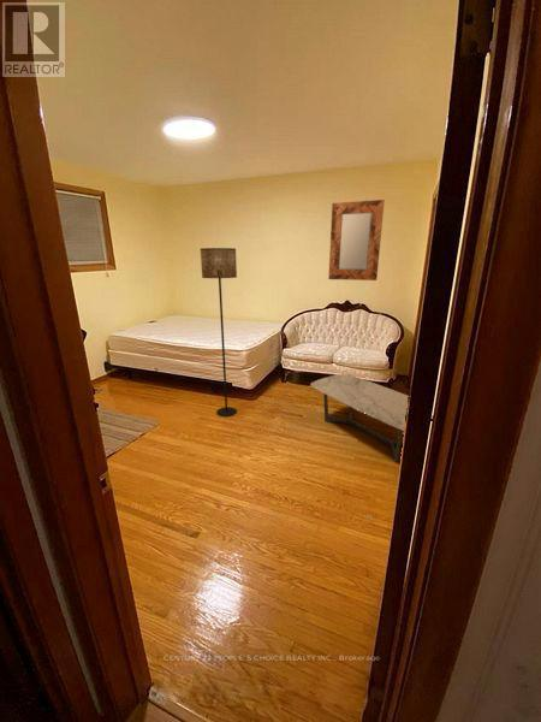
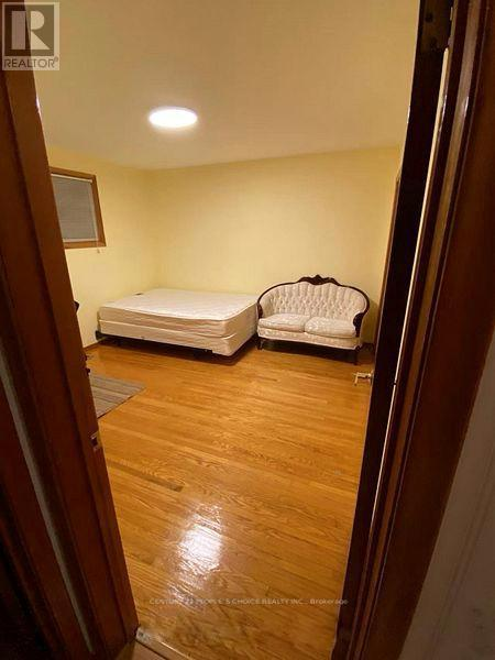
- home mirror [327,199,385,282]
- coffee table [309,373,410,463]
- floor lamp [200,247,238,418]
